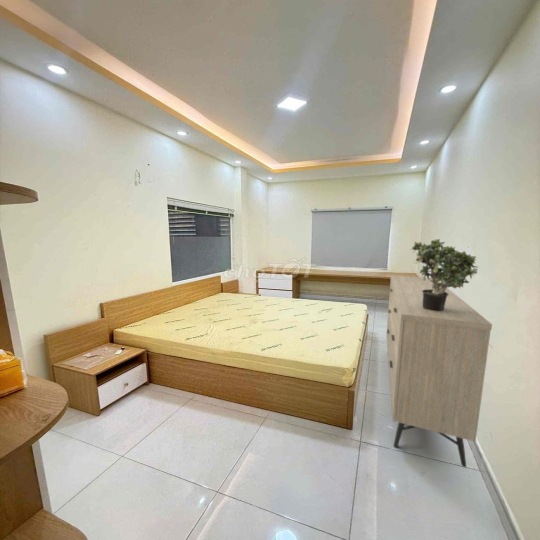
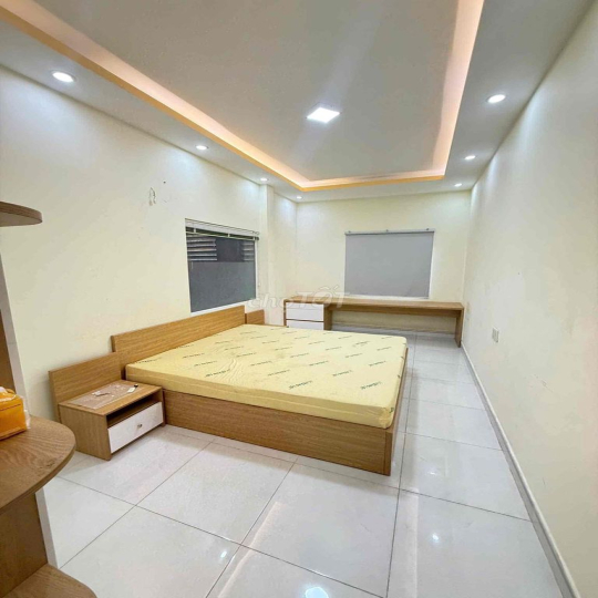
- potted plant [409,238,479,311]
- dresser [385,274,493,468]
